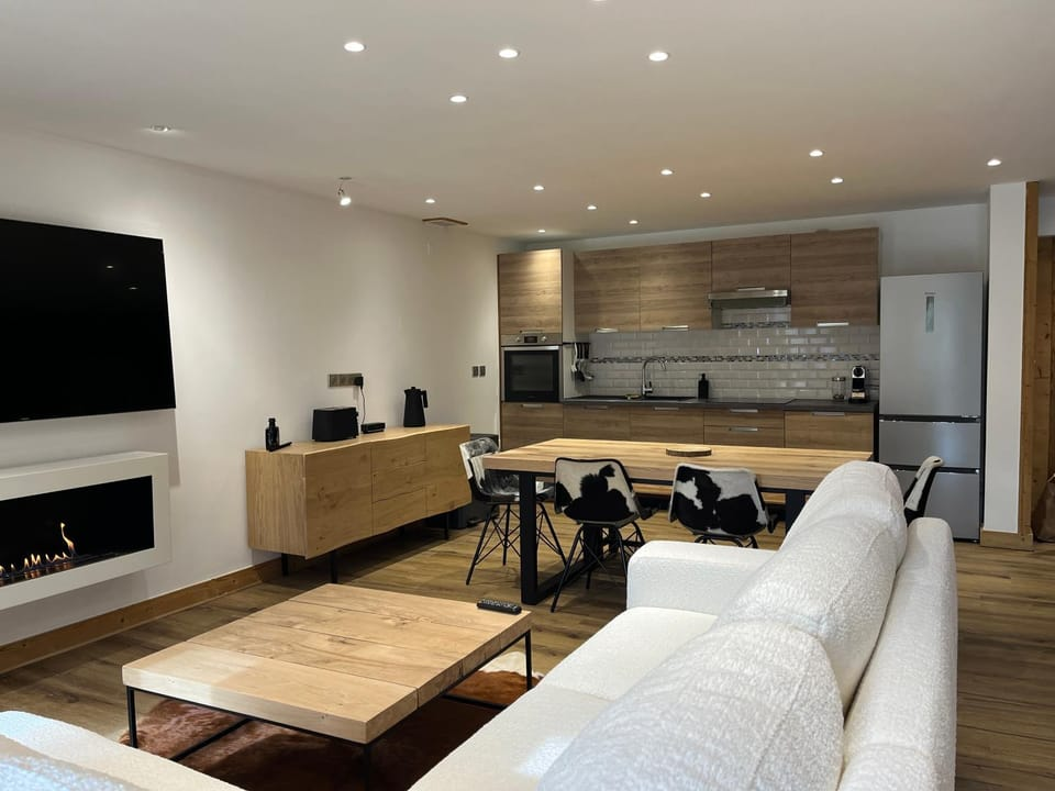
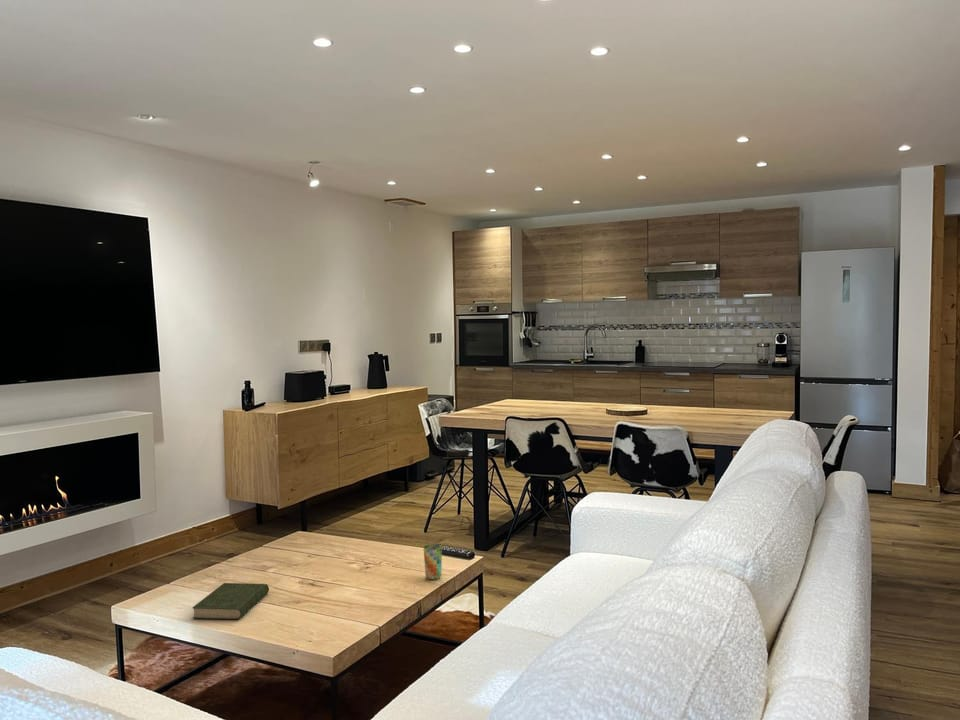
+ cup [423,543,443,581]
+ book [192,582,270,620]
